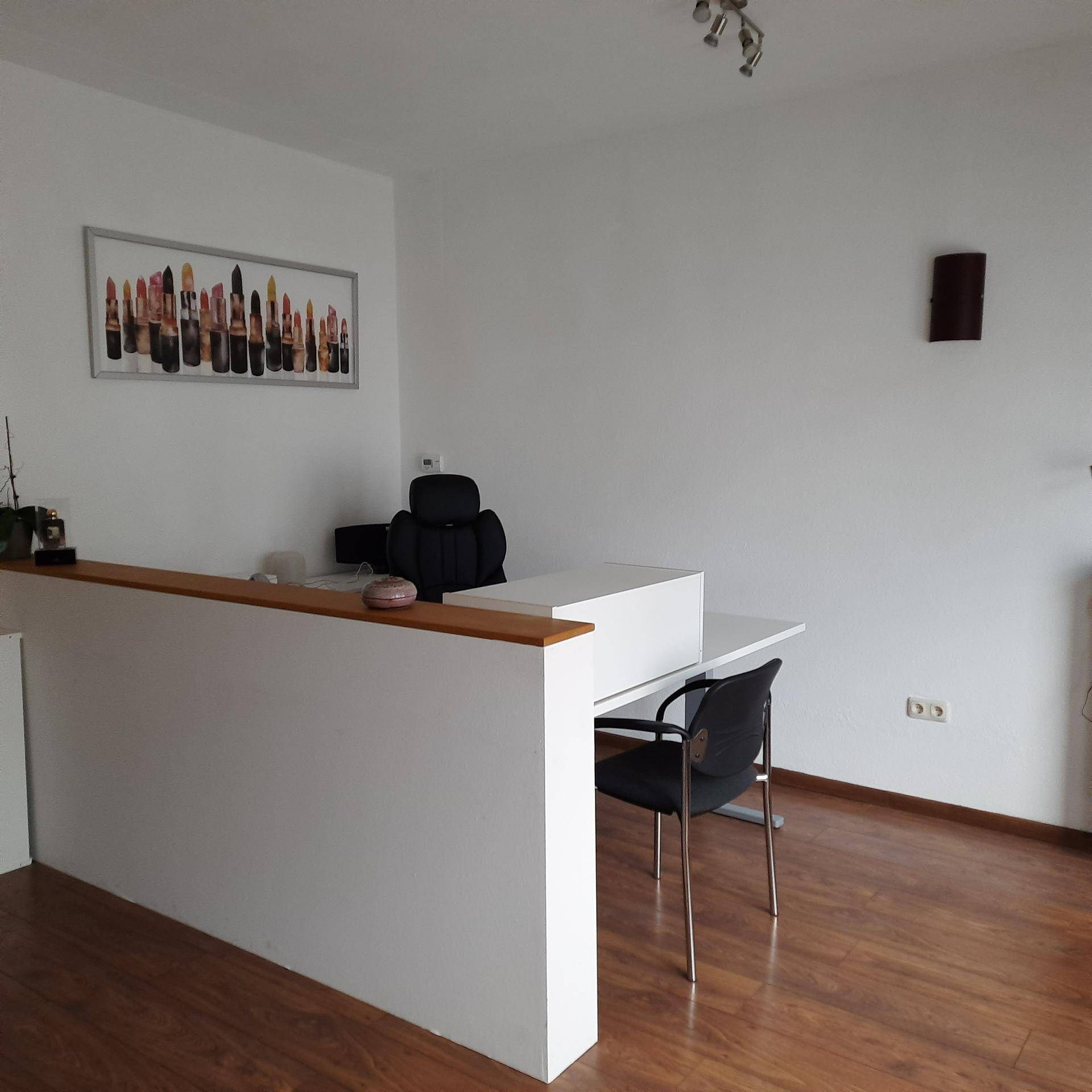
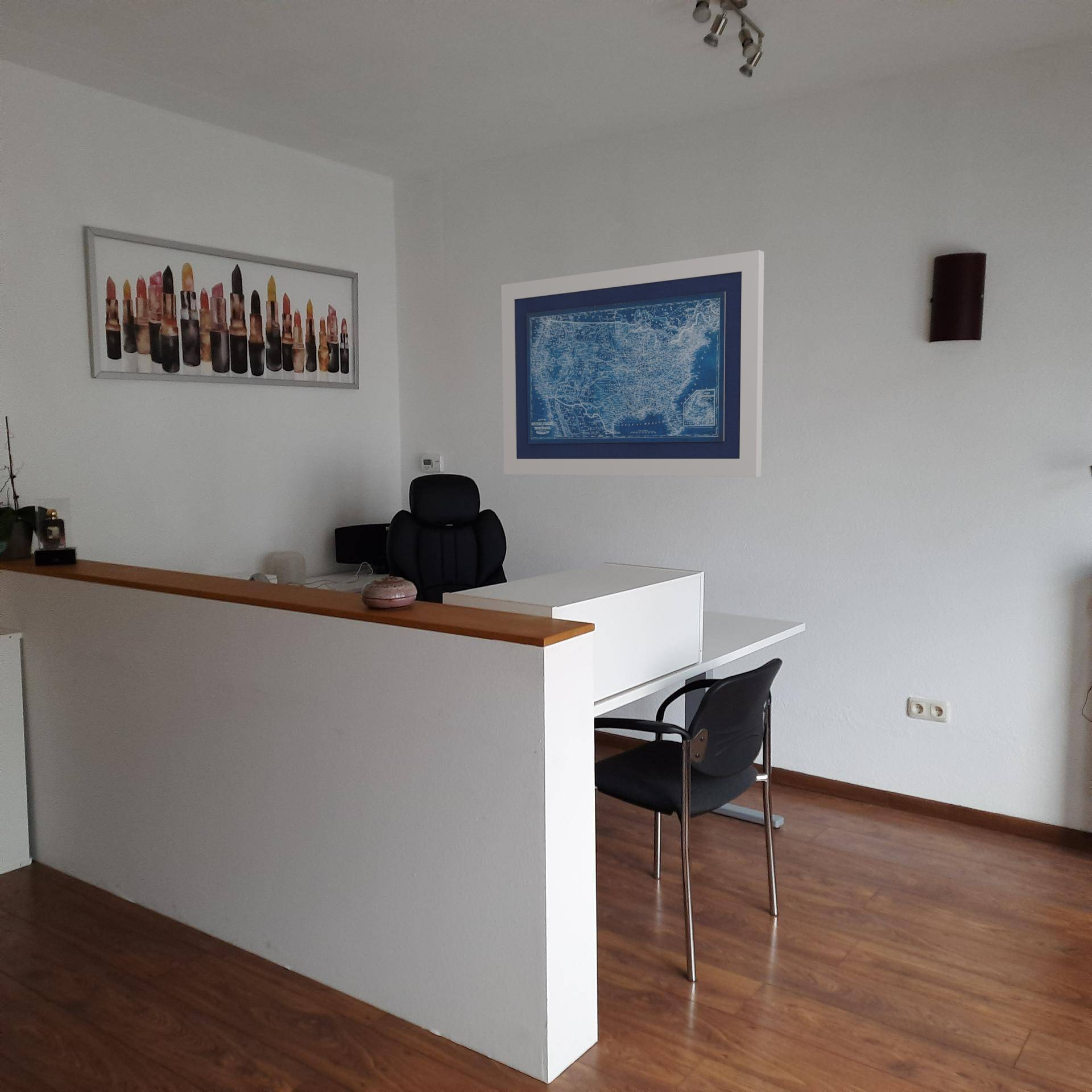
+ wall art [501,250,765,478]
